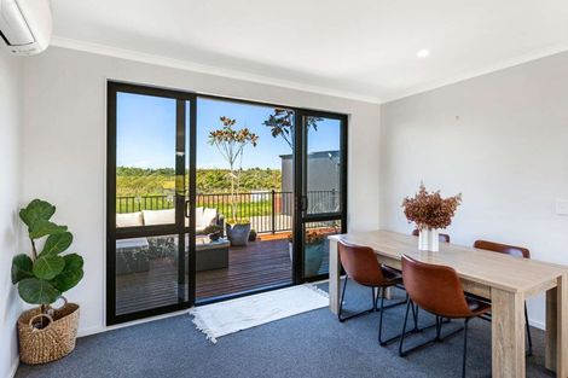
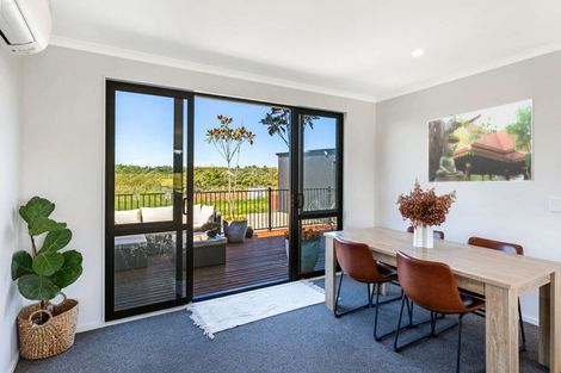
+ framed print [426,98,535,184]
